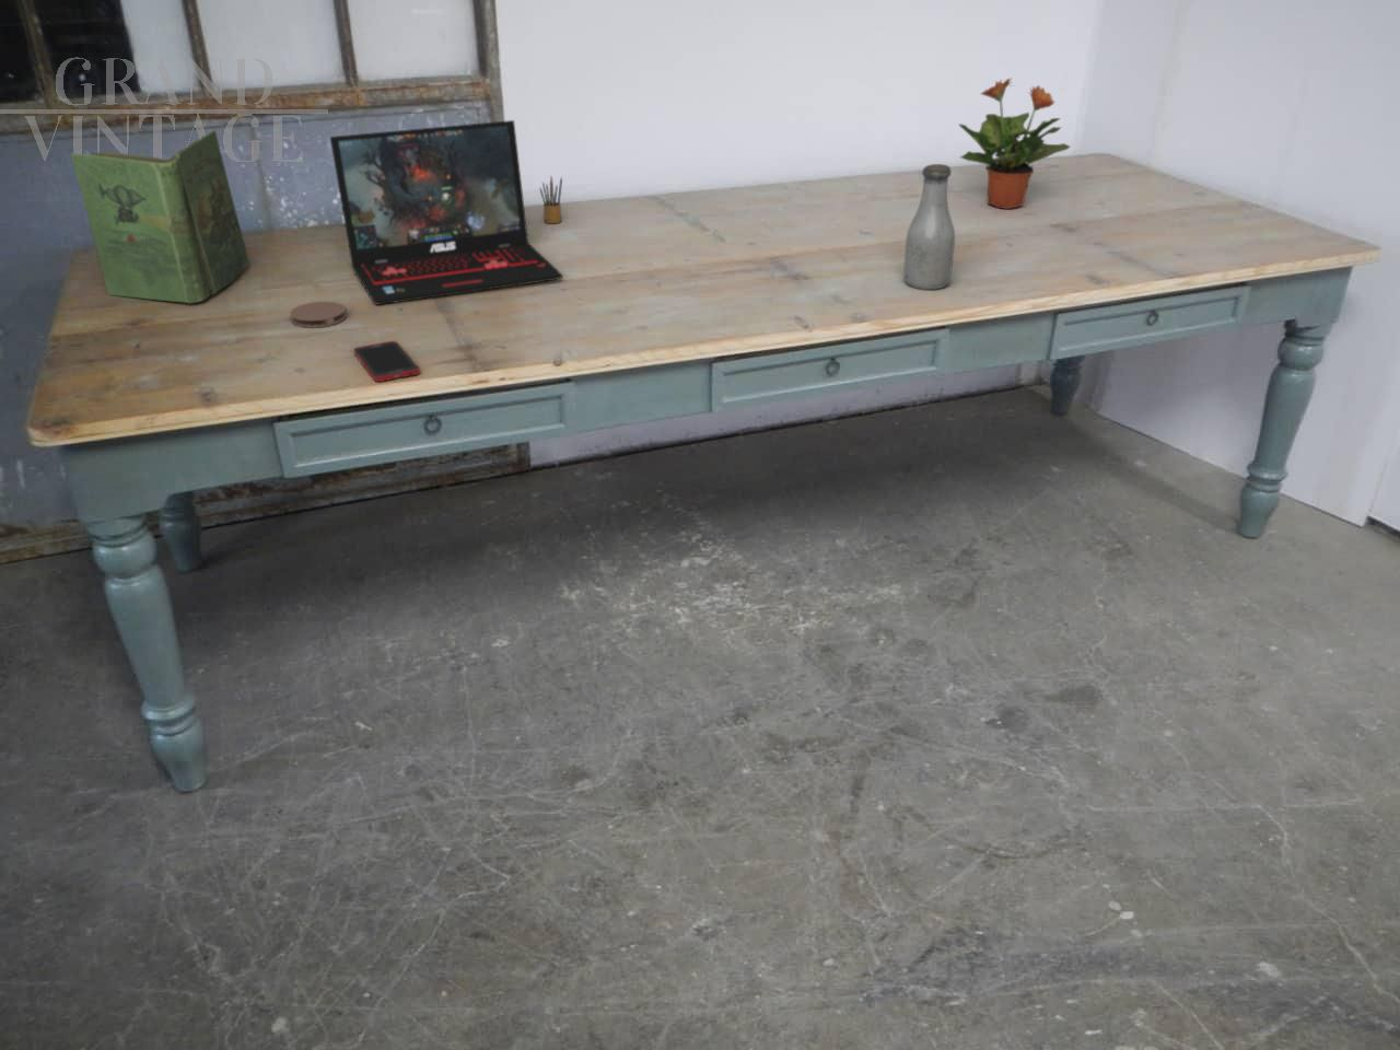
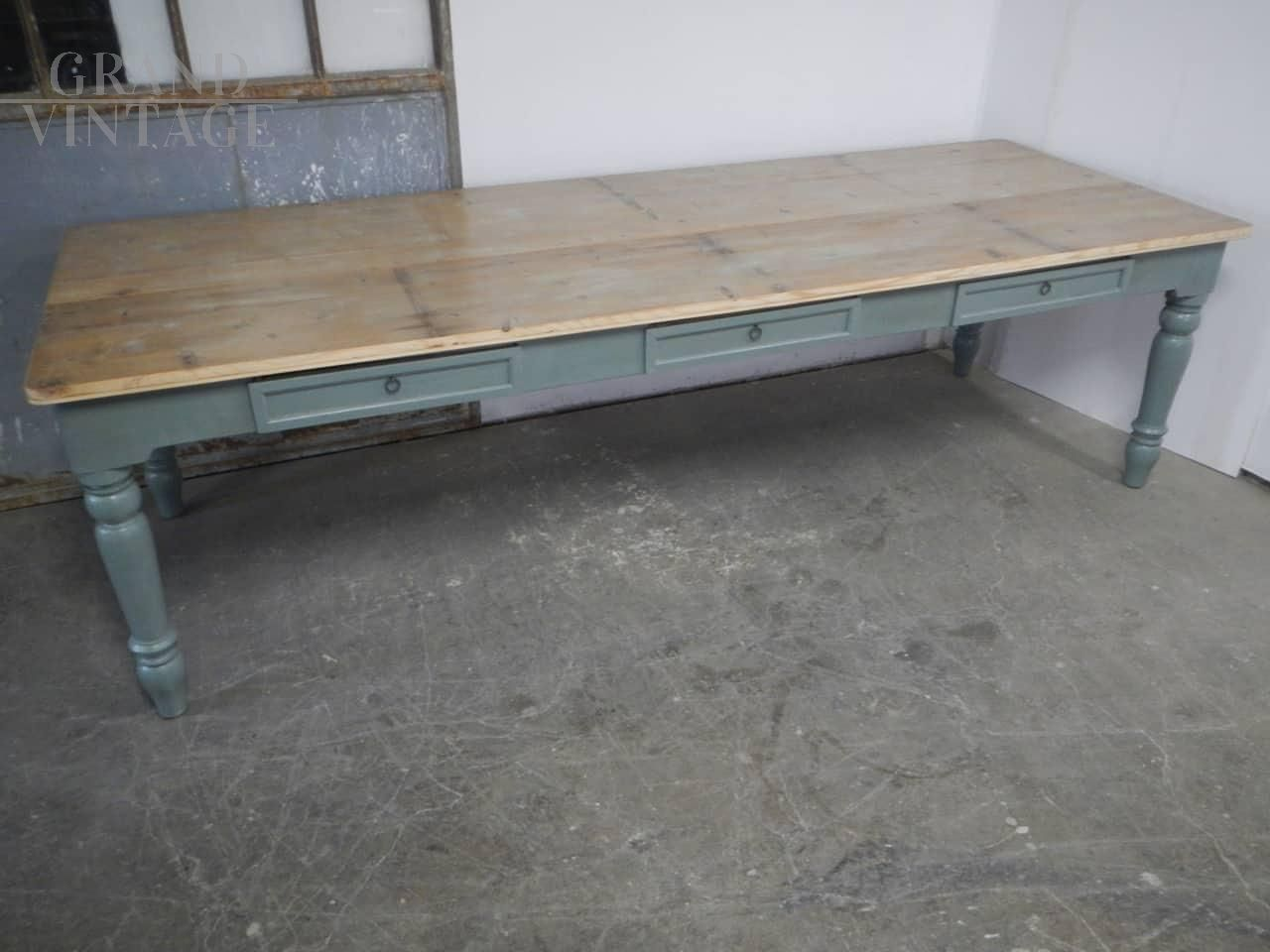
- book [71,129,250,304]
- potted plant [958,77,1071,210]
- cell phone [353,340,421,383]
- laptop [330,119,564,307]
- coaster [289,301,348,329]
- pencil box [539,175,563,224]
- bottle [903,163,956,291]
